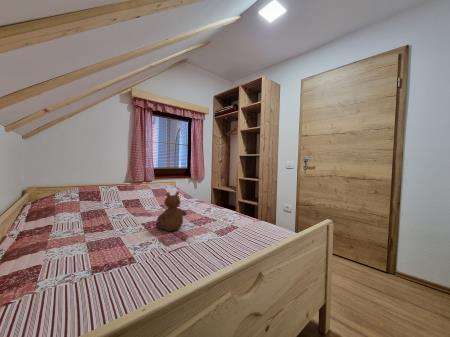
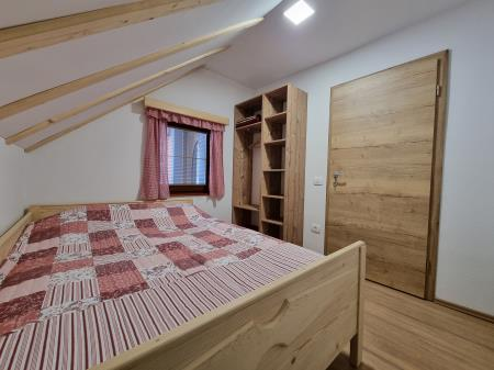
- teddy bear [154,190,188,232]
